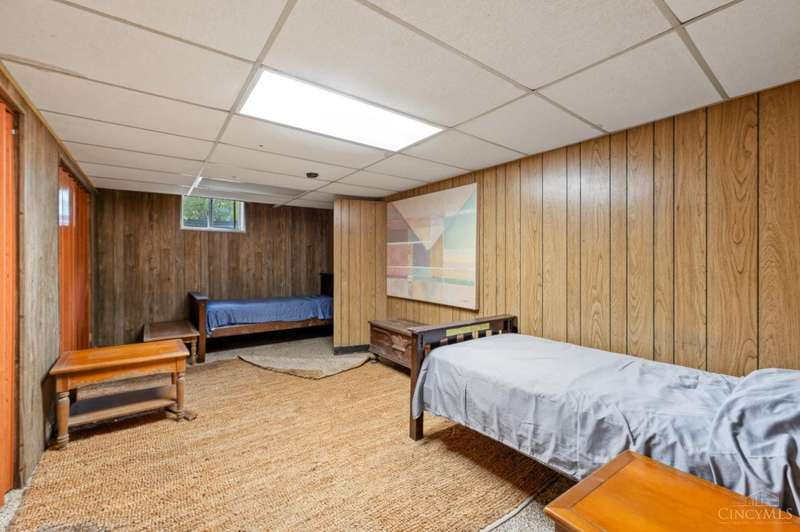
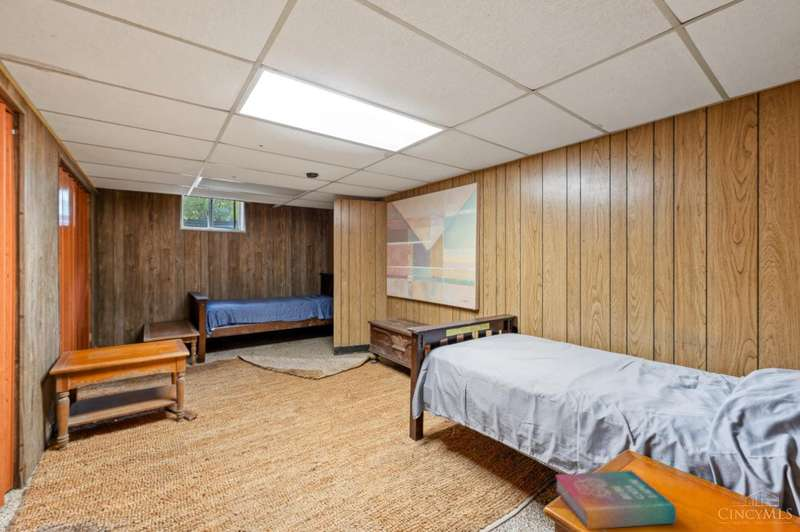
+ book [555,469,677,531]
